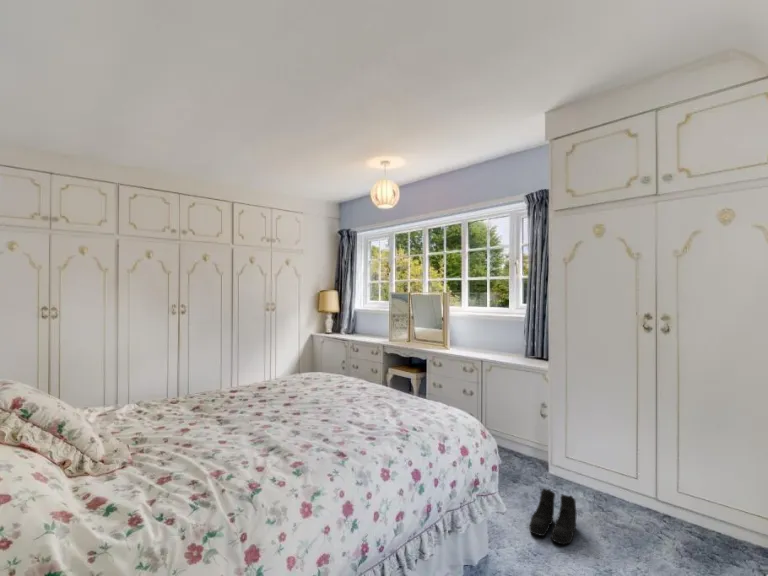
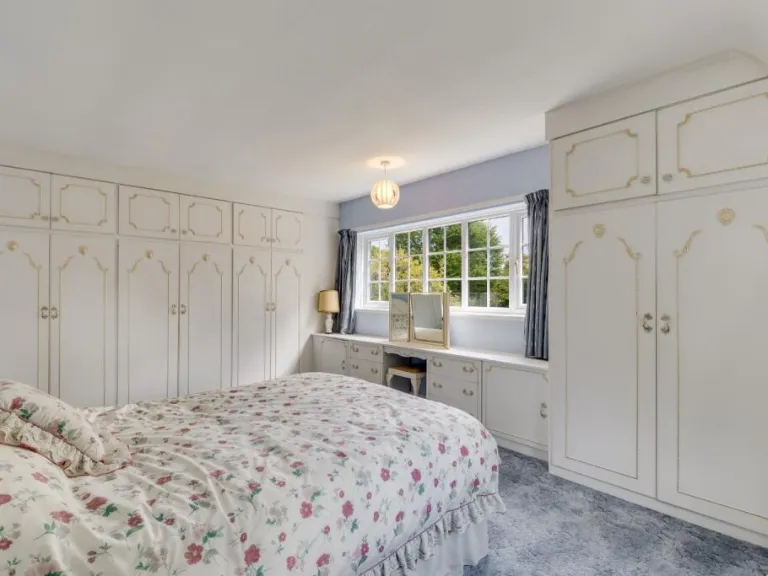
- boots [528,488,577,545]
